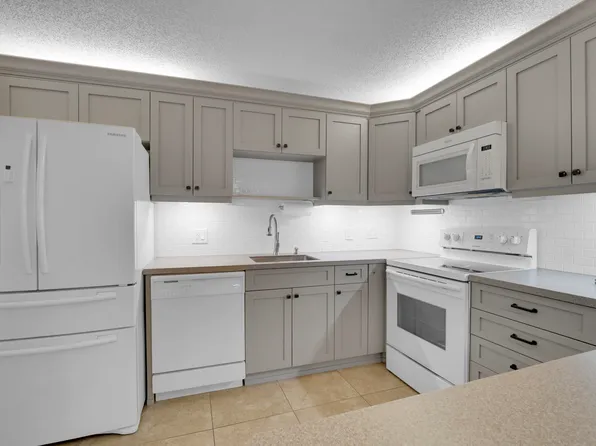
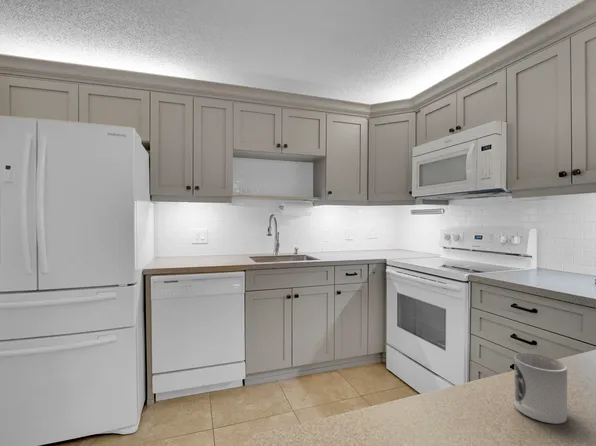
+ cup [514,352,568,425]
